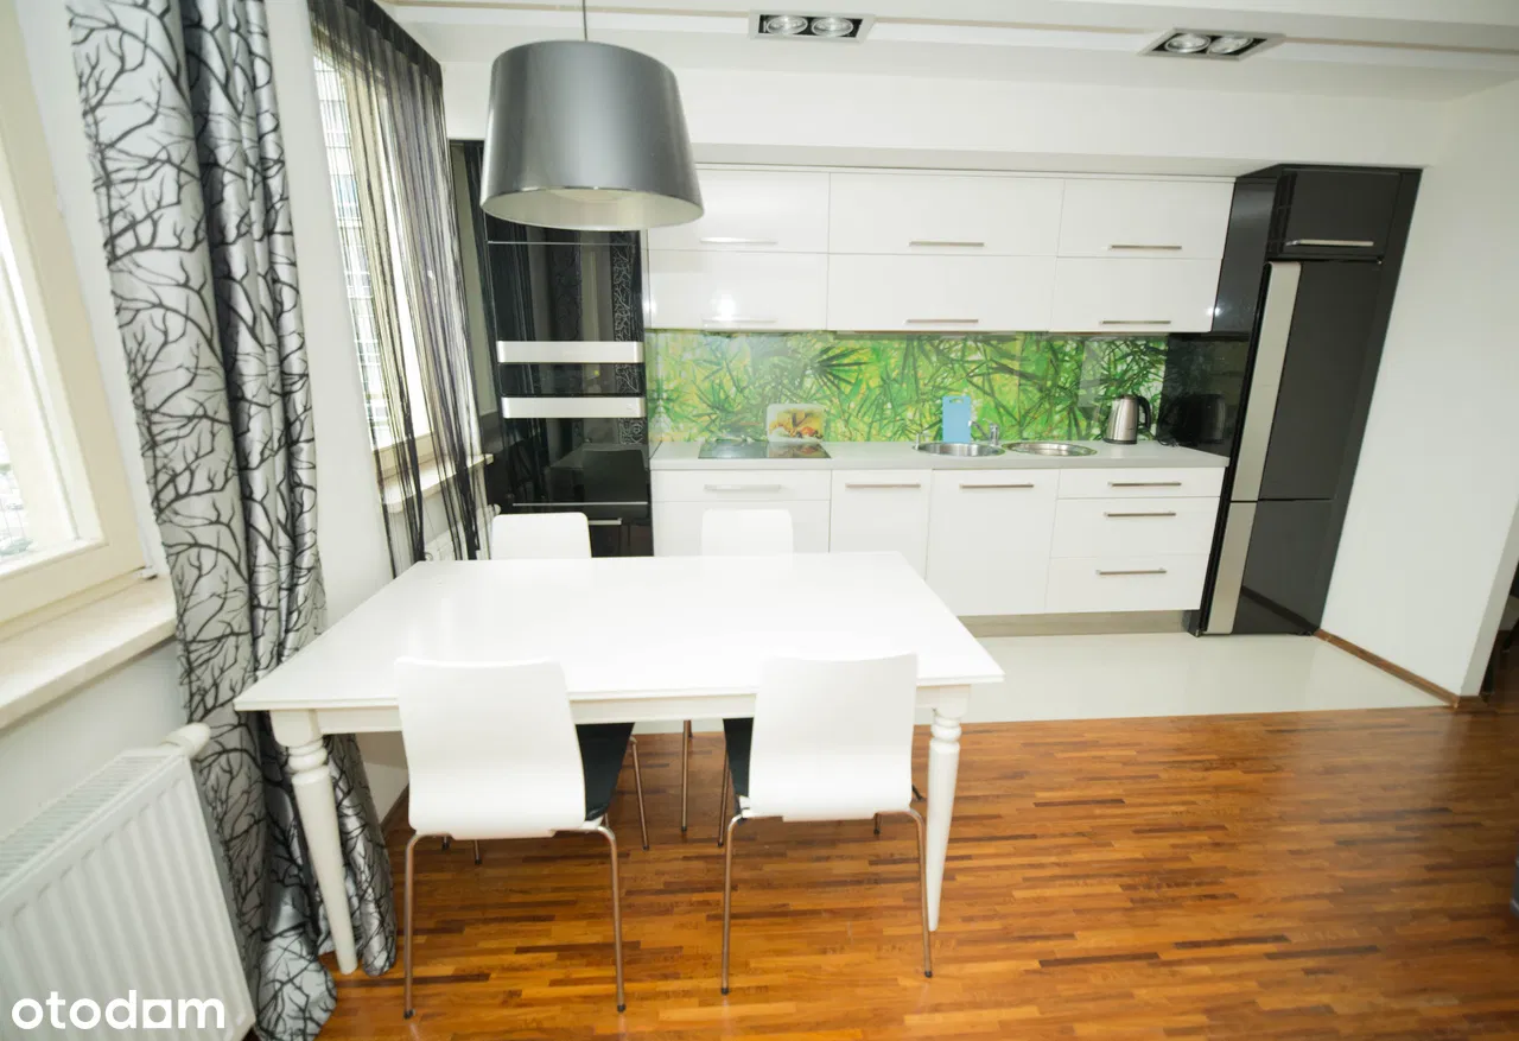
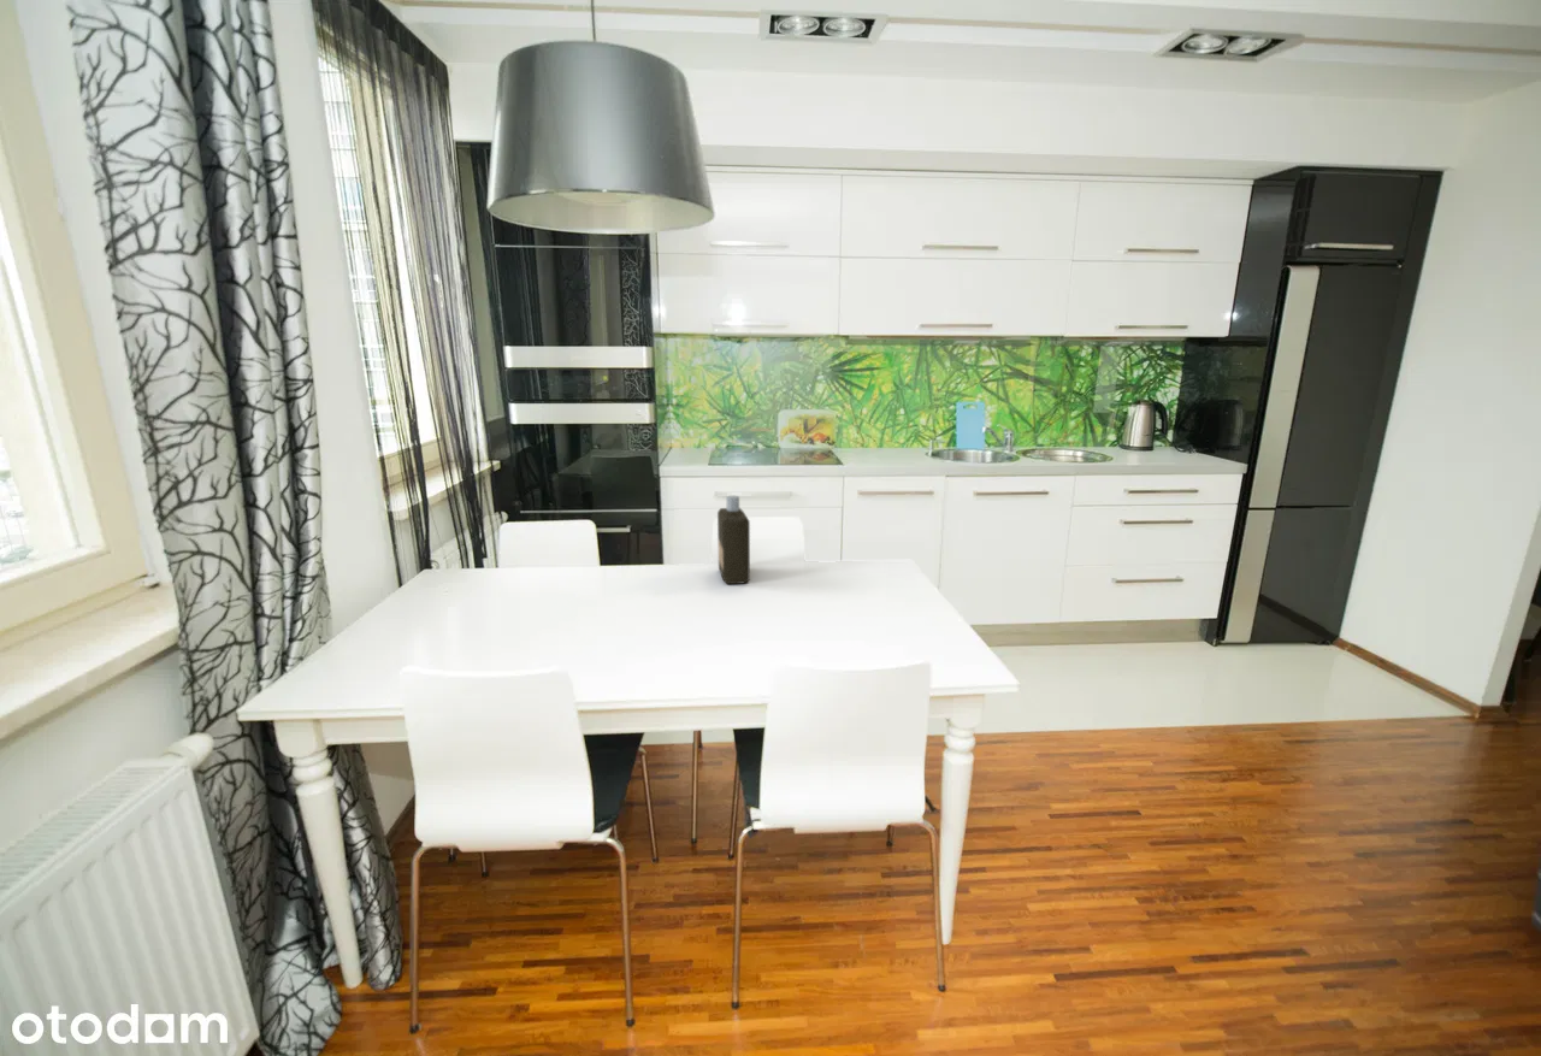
+ bottle [716,495,751,585]
